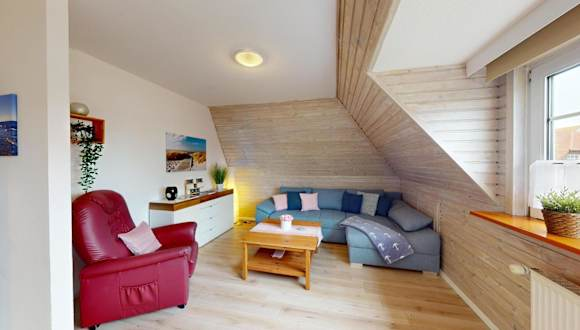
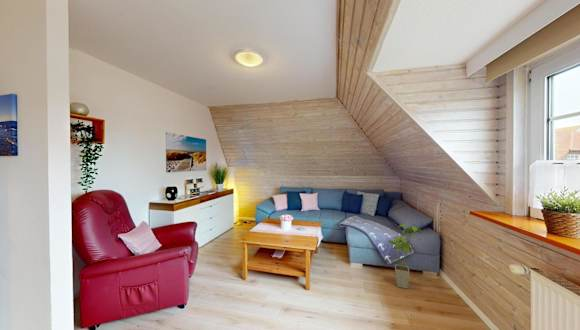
+ house plant [387,223,422,290]
